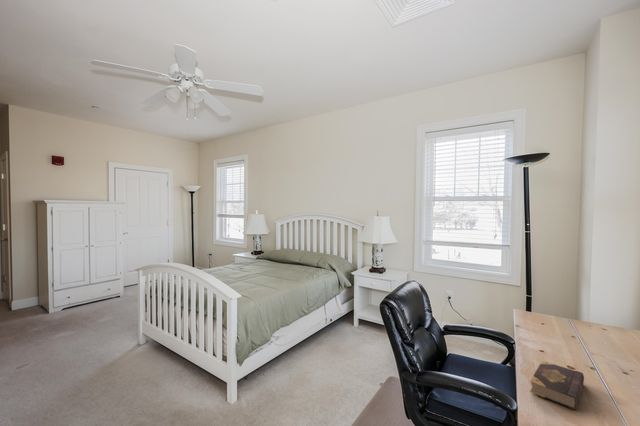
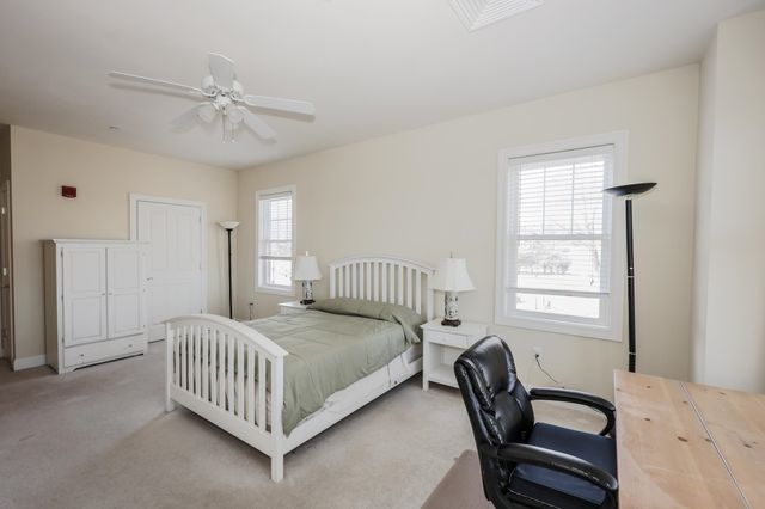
- book [529,360,585,411]
